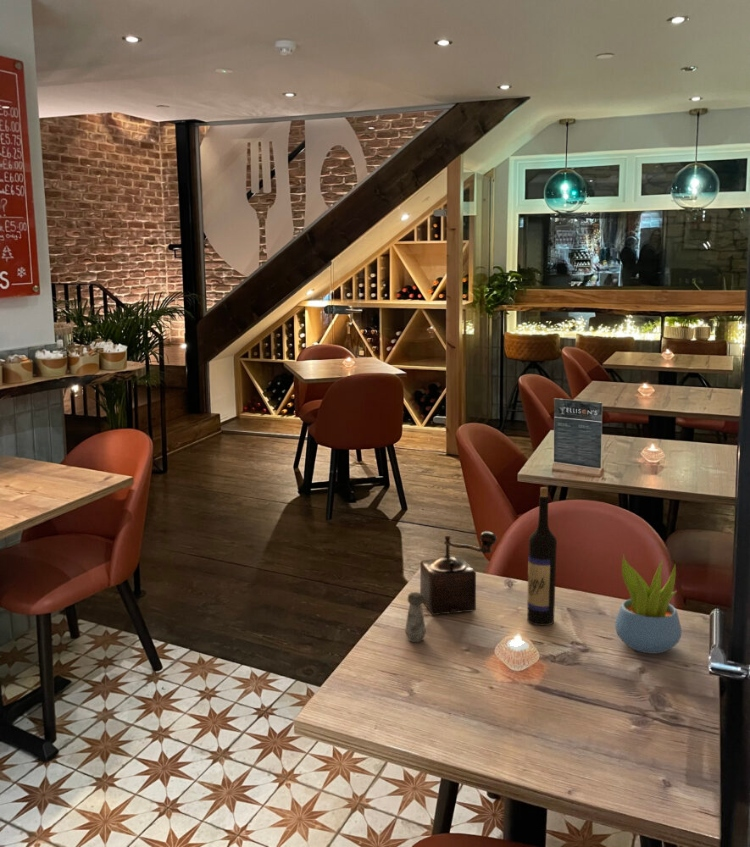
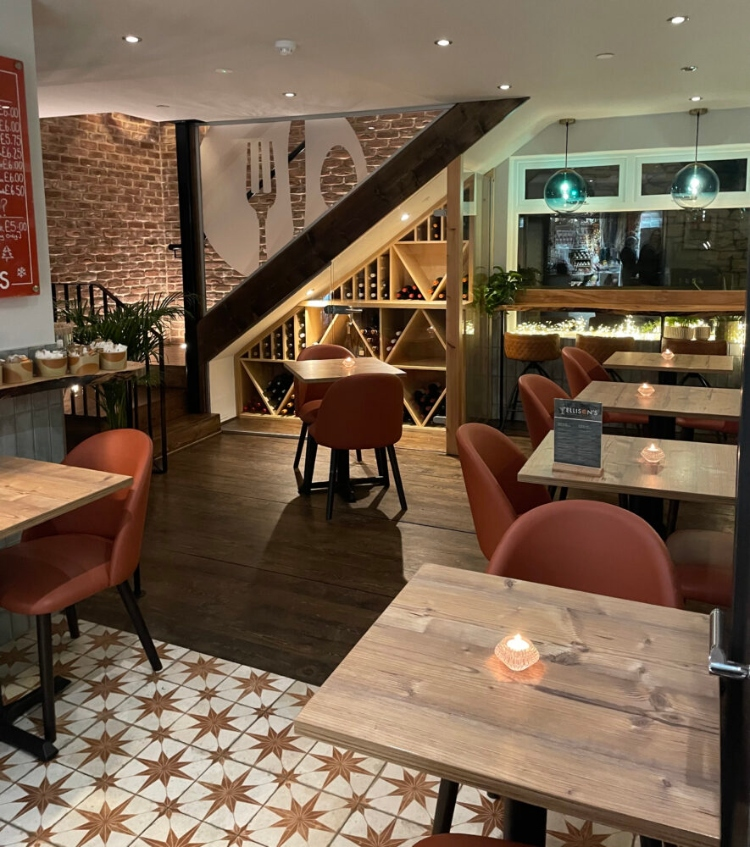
- wine bottle [526,486,558,627]
- succulent plant [614,555,683,654]
- salt shaker [404,591,427,643]
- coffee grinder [419,530,498,616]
